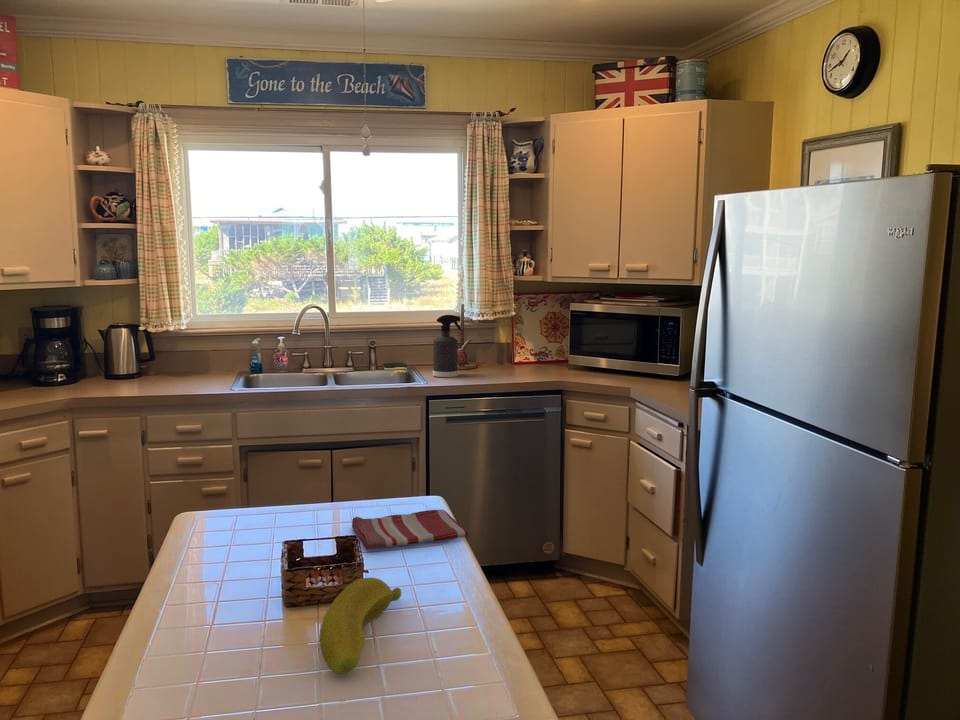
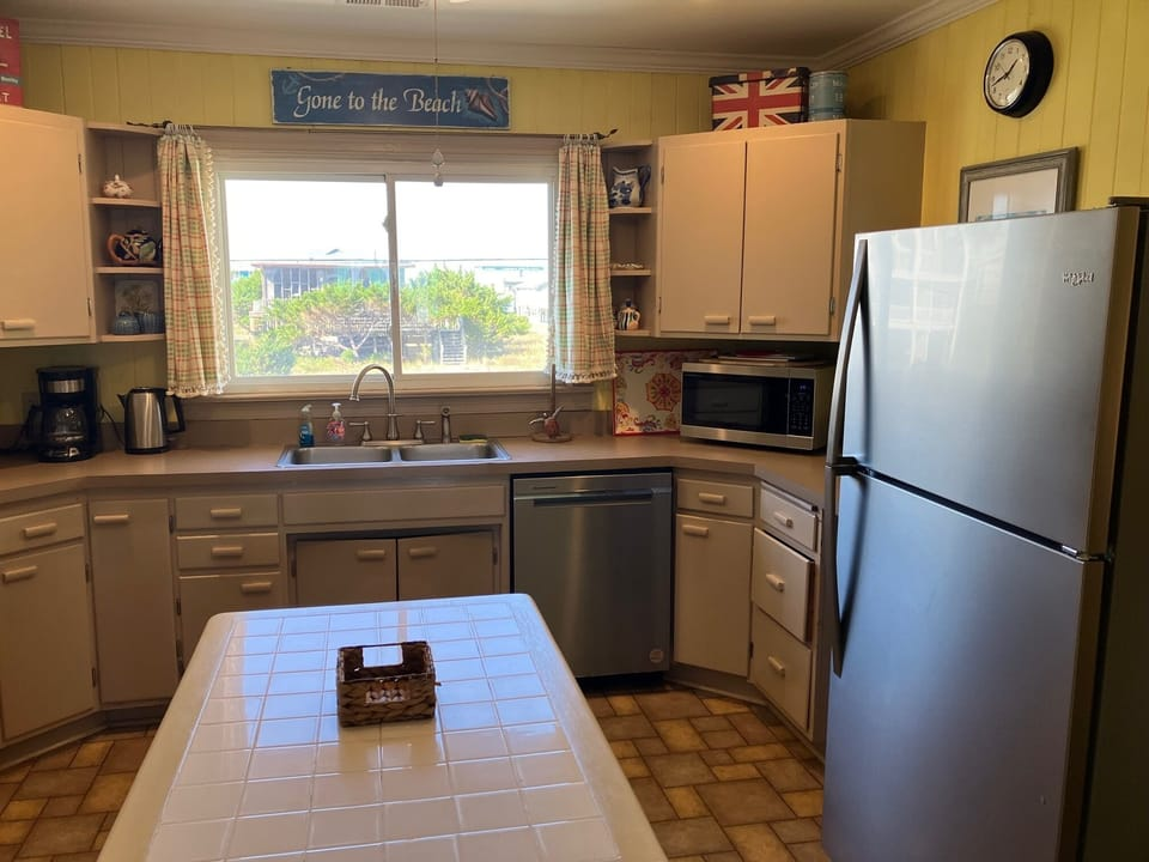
- dish towel [351,509,469,550]
- fruit [319,576,403,675]
- spray bottle [432,314,463,378]
